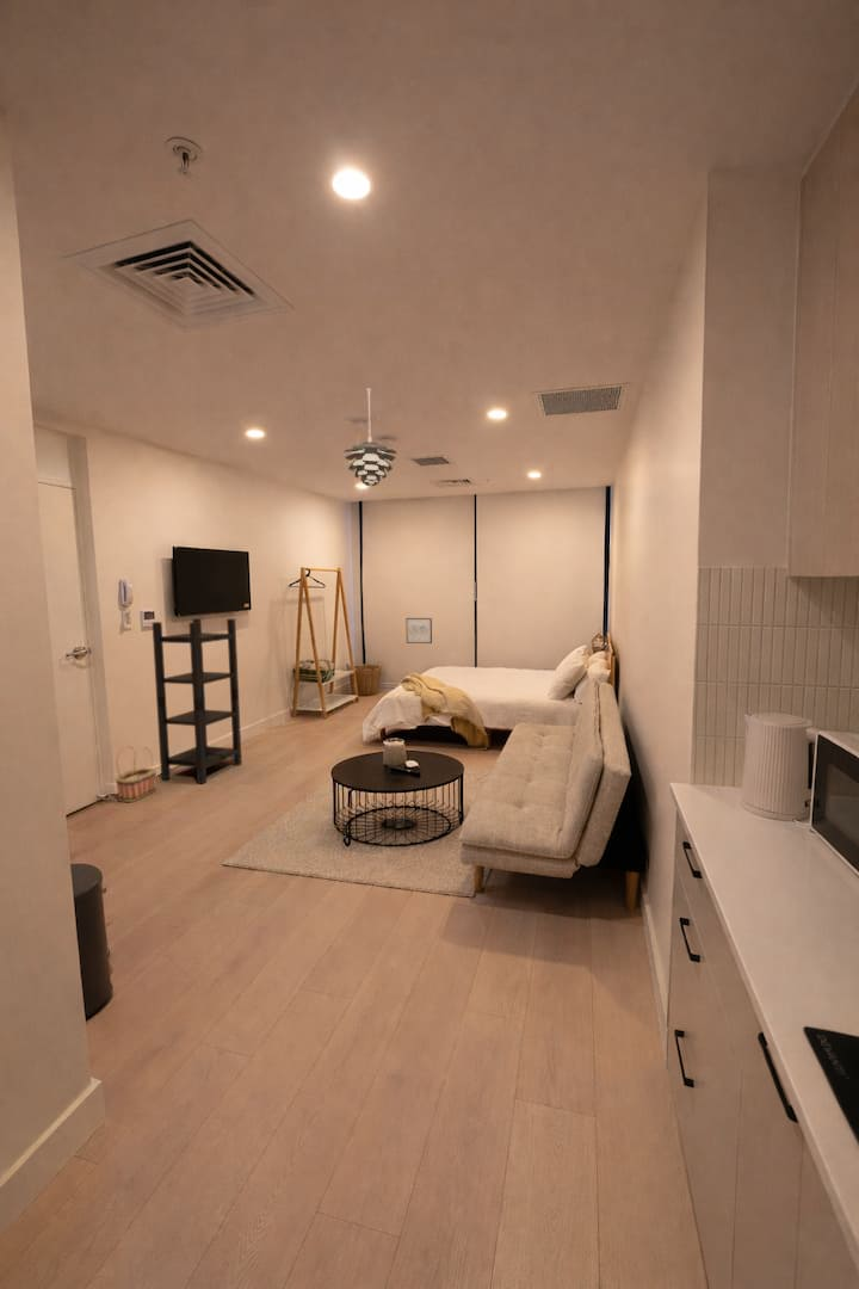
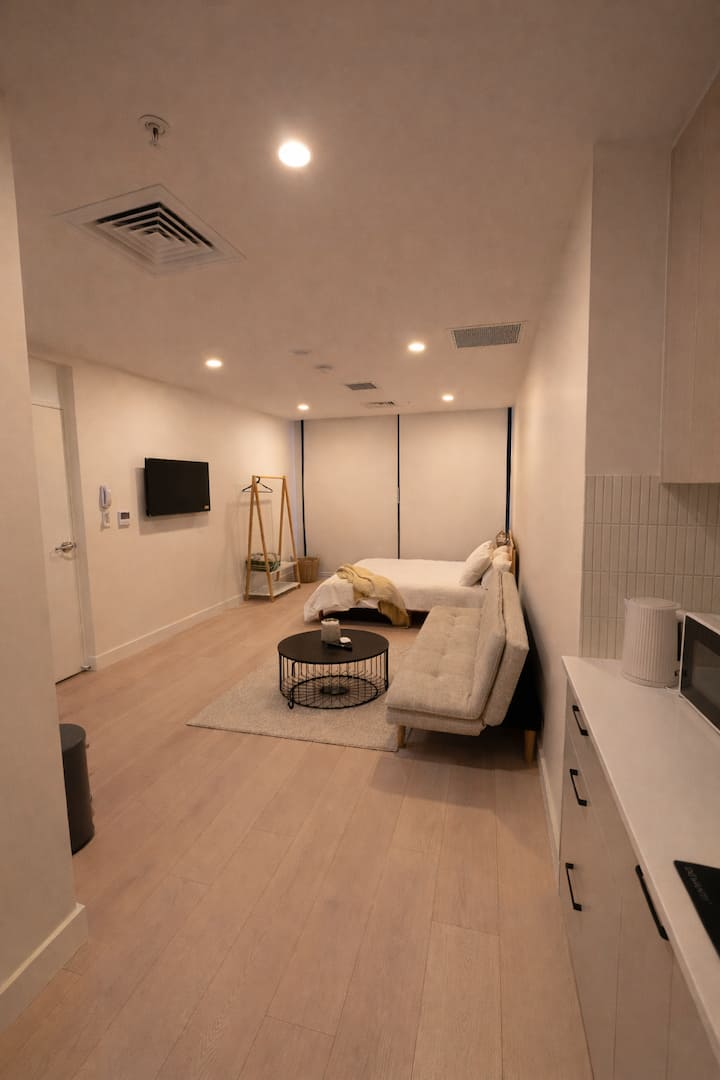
- basket [115,745,157,803]
- pendant light [342,387,397,487]
- shelving unit [152,617,243,785]
- wall art [406,617,433,644]
